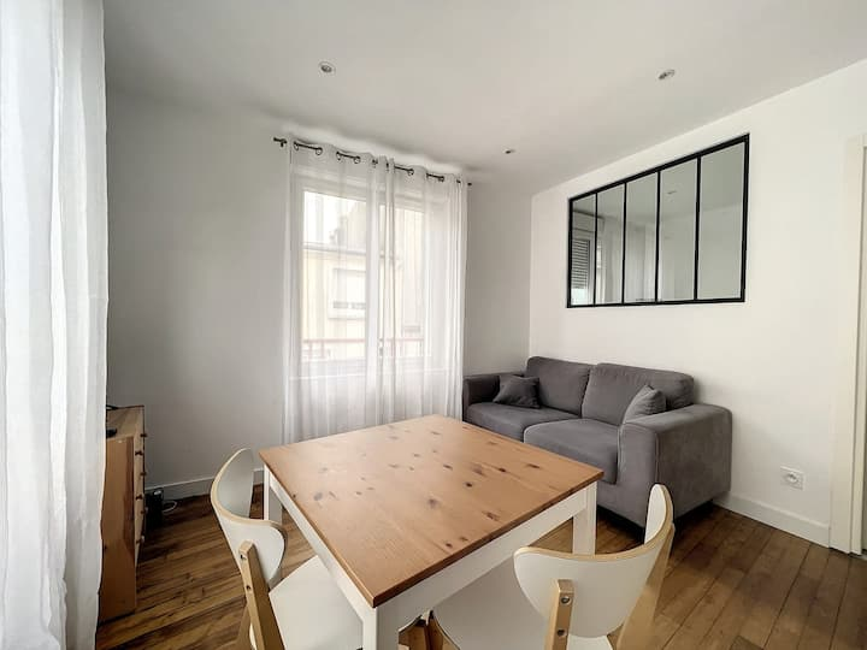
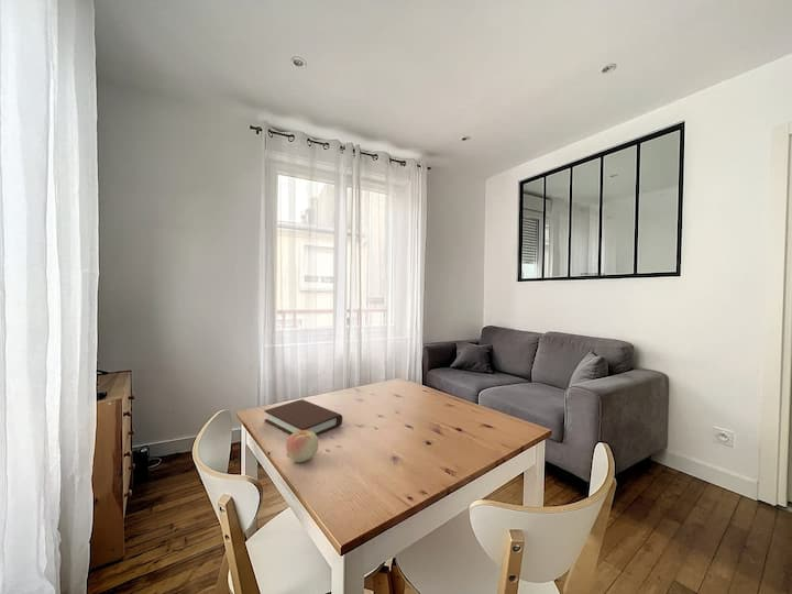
+ apple [285,430,319,463]
+ book [263,398,343,437]
